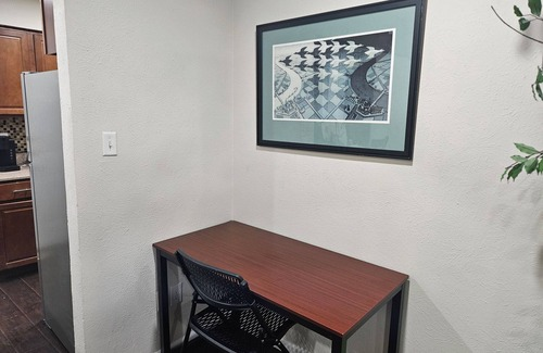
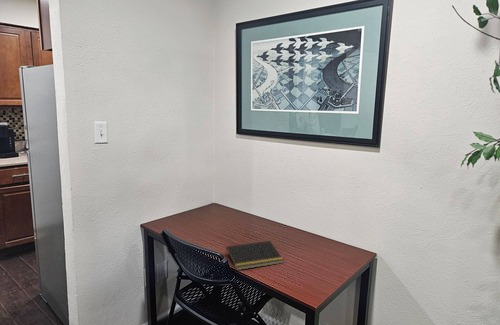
+ notepad [224,240,285,271]
